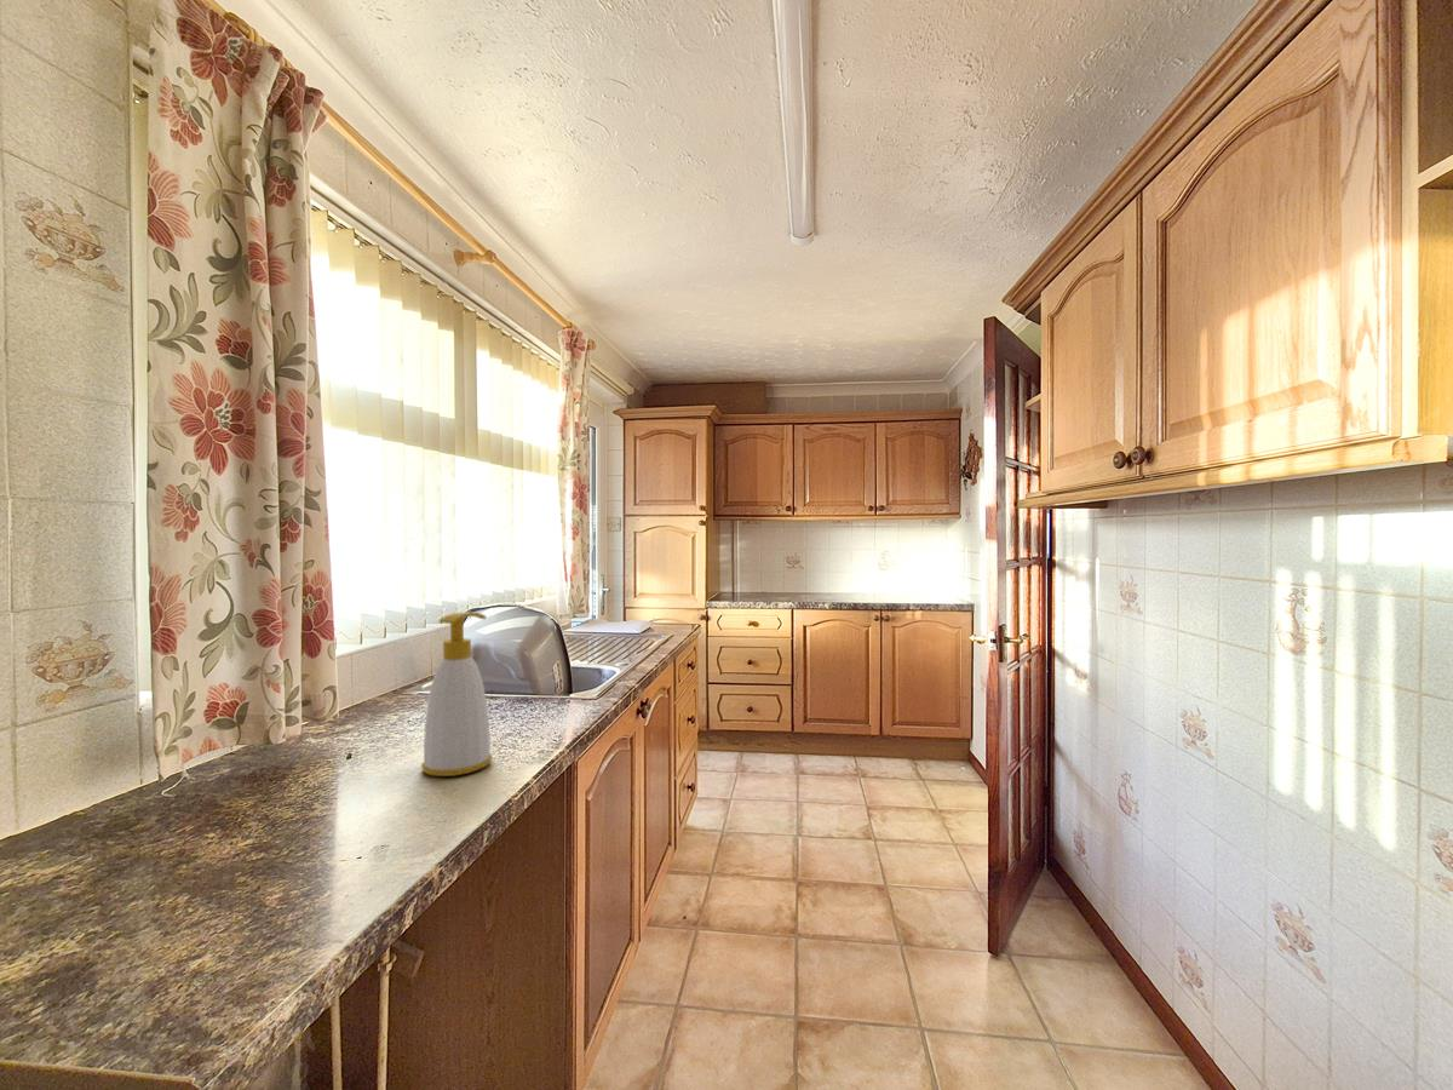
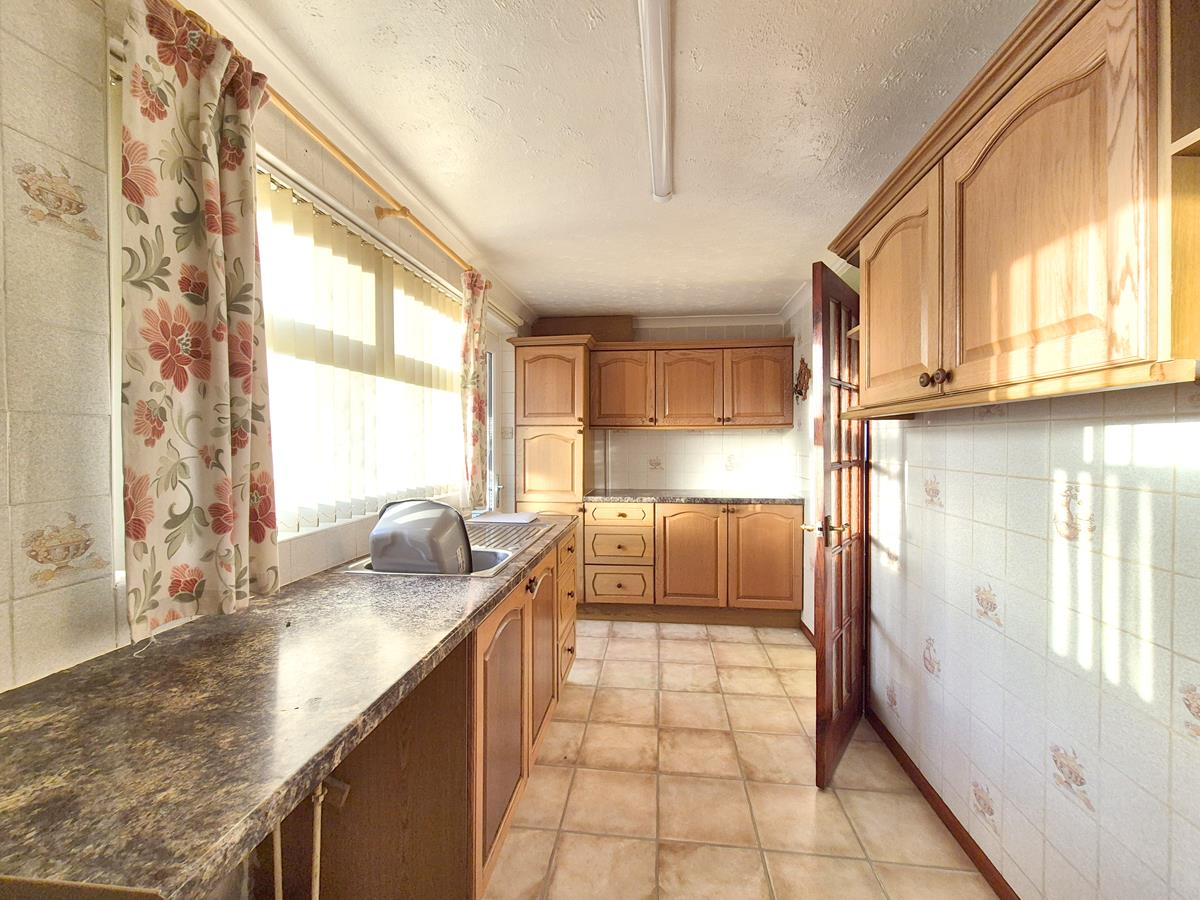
- soap bottle [420,610,494,778]
